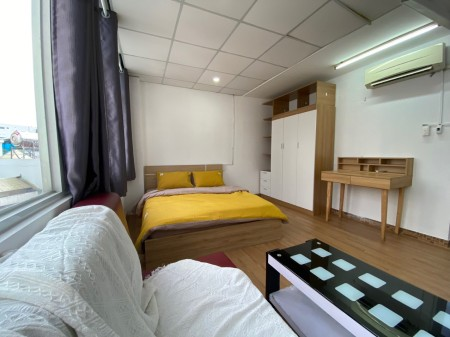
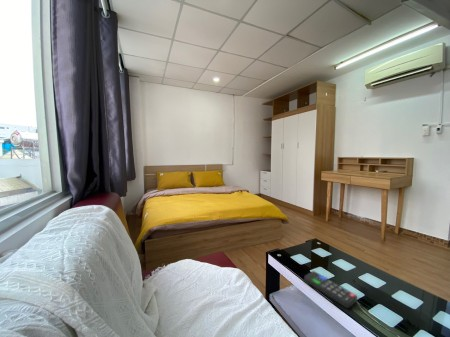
+ remote control [303,270,358,309]
